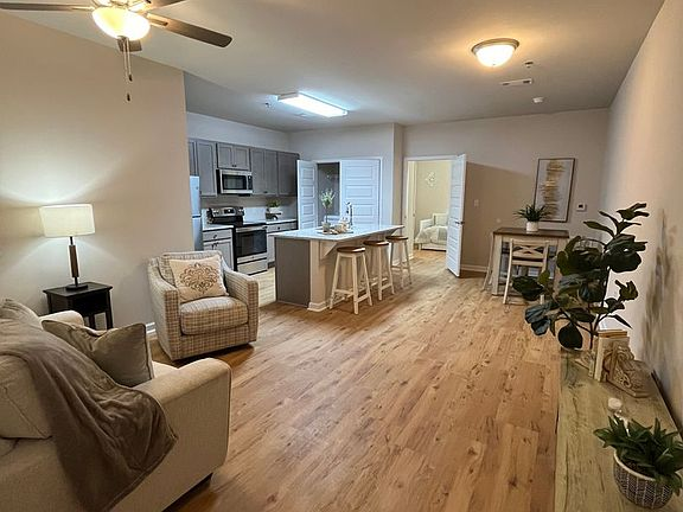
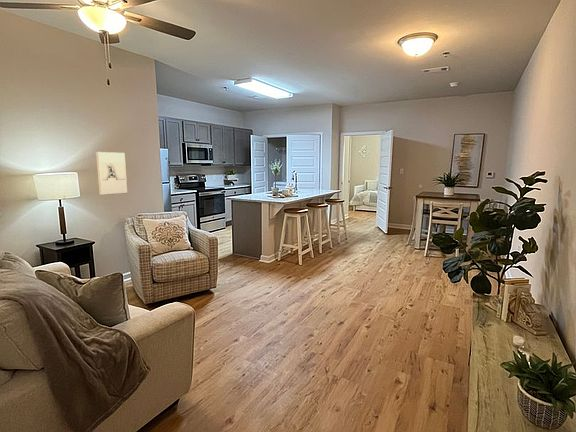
+ wall sculpture [95,151,128,196]
